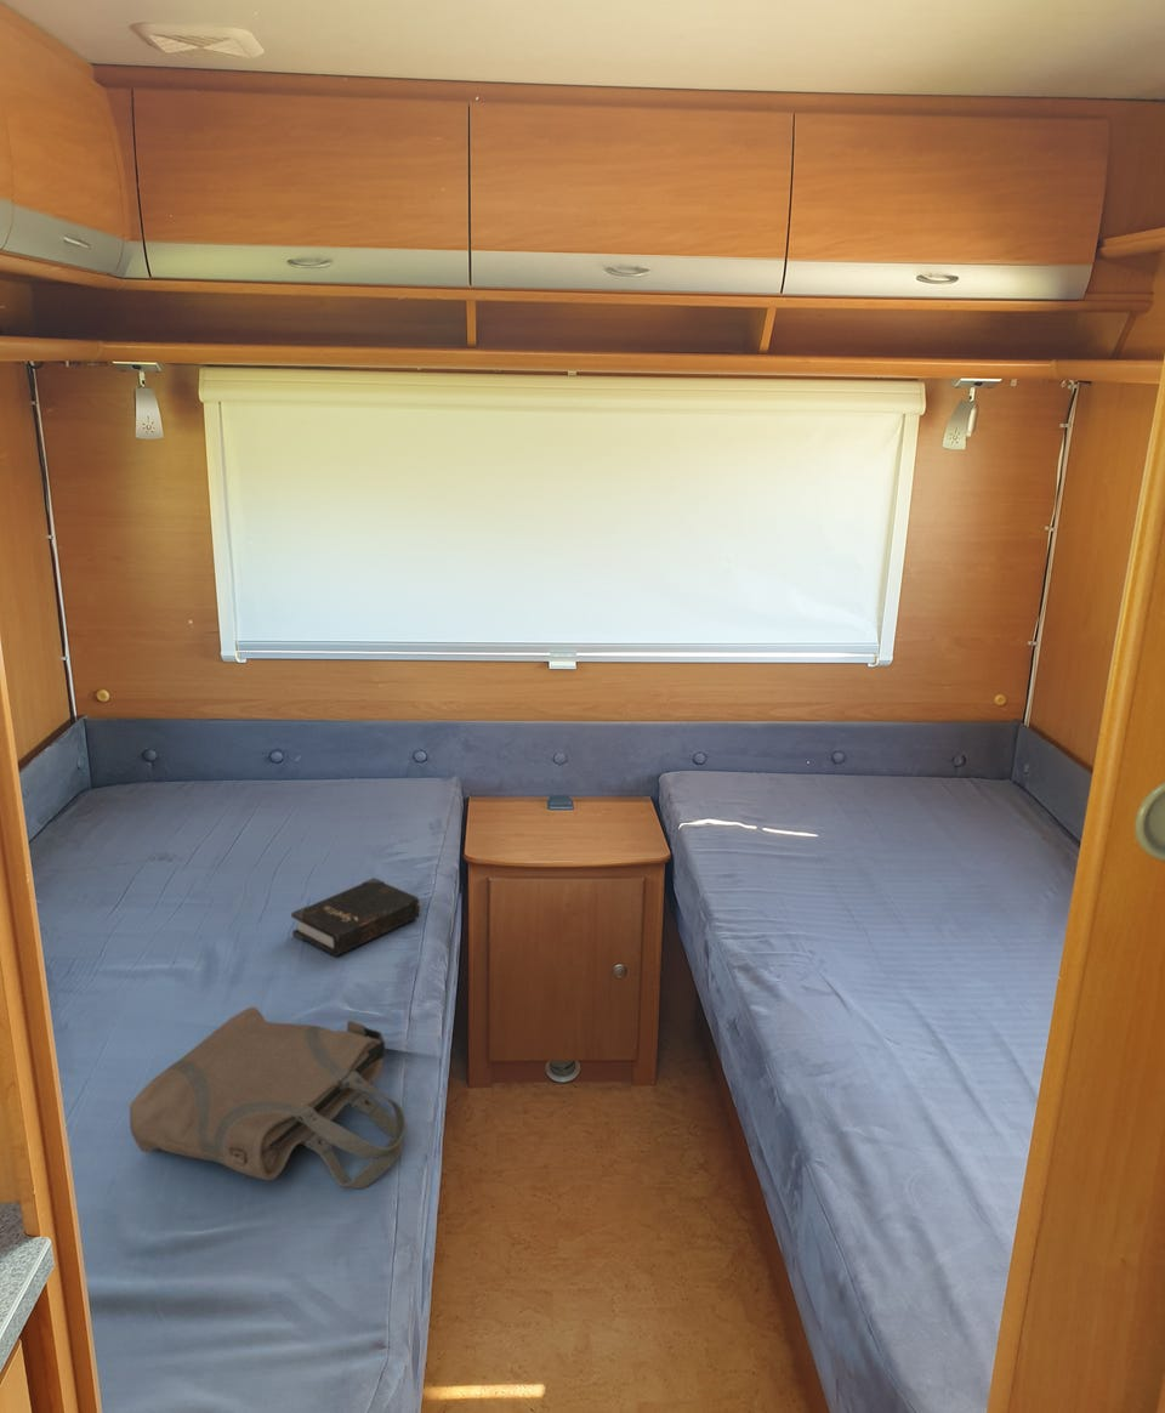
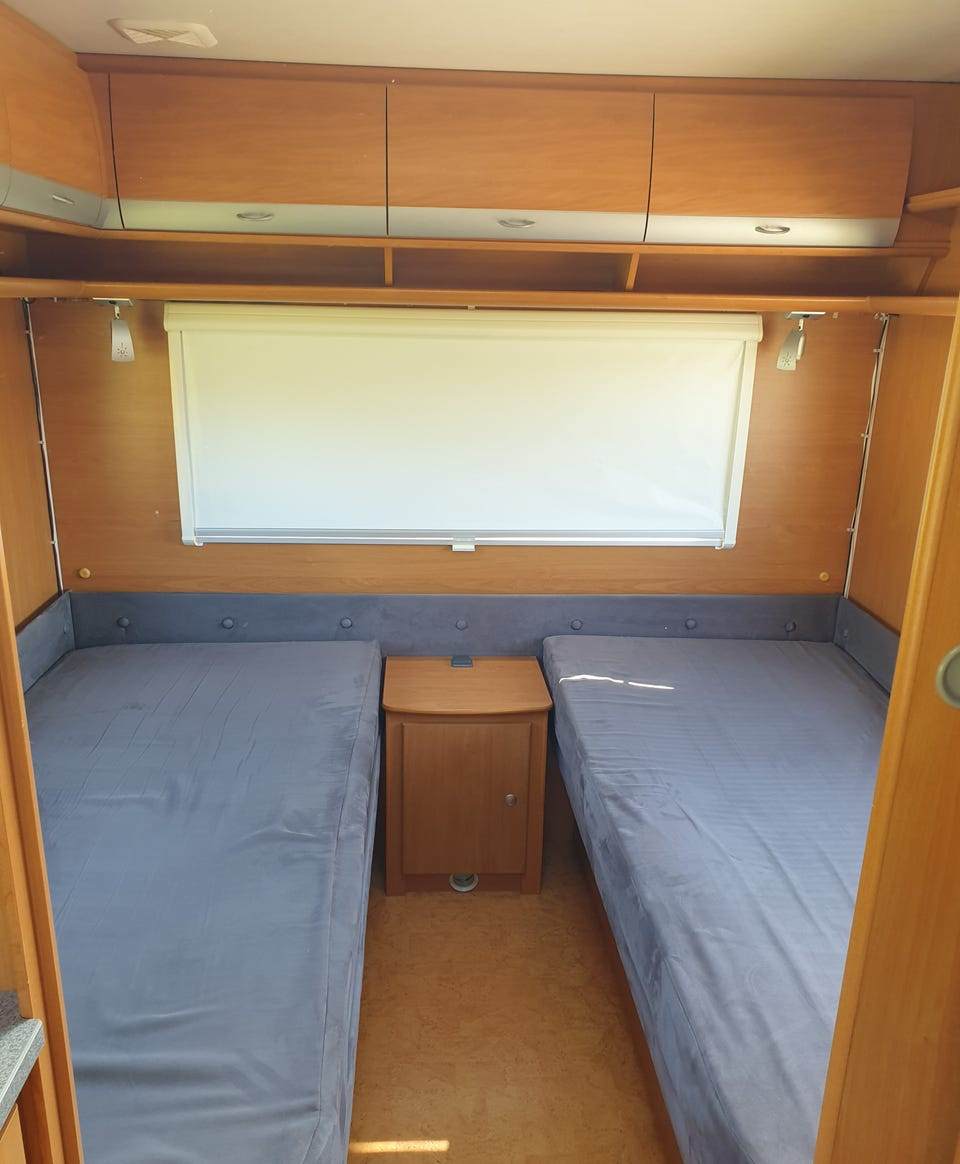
- tote bag [129,1005,408,1190]
- hardback book [290,876,421,958]
